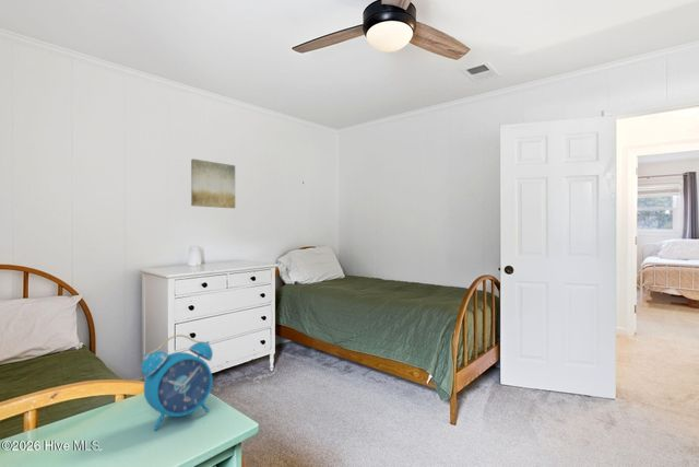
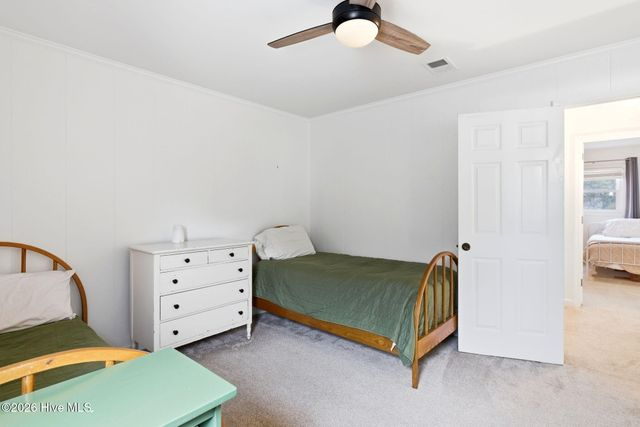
- alarm clock [140,334,214,431]
- wall art [190,157,236,209]
